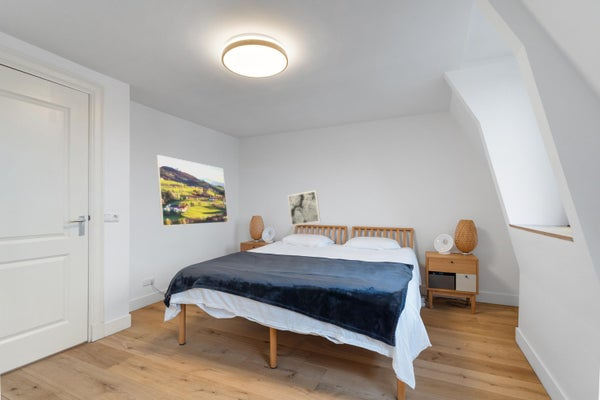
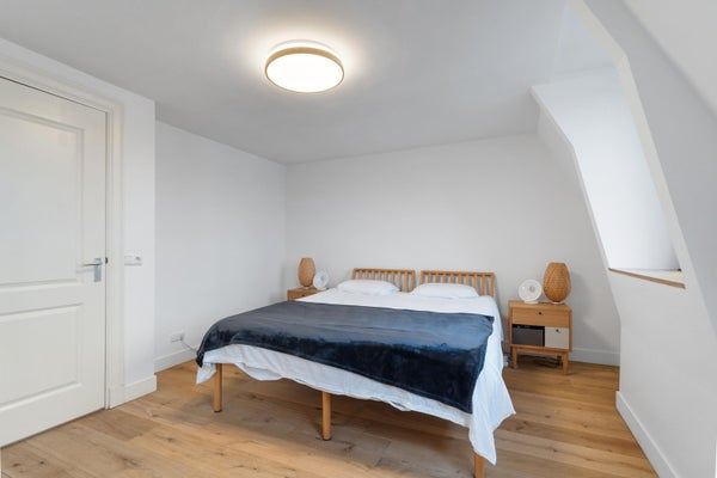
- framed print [155,154,229,227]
- wall art [287,189,322,227]
